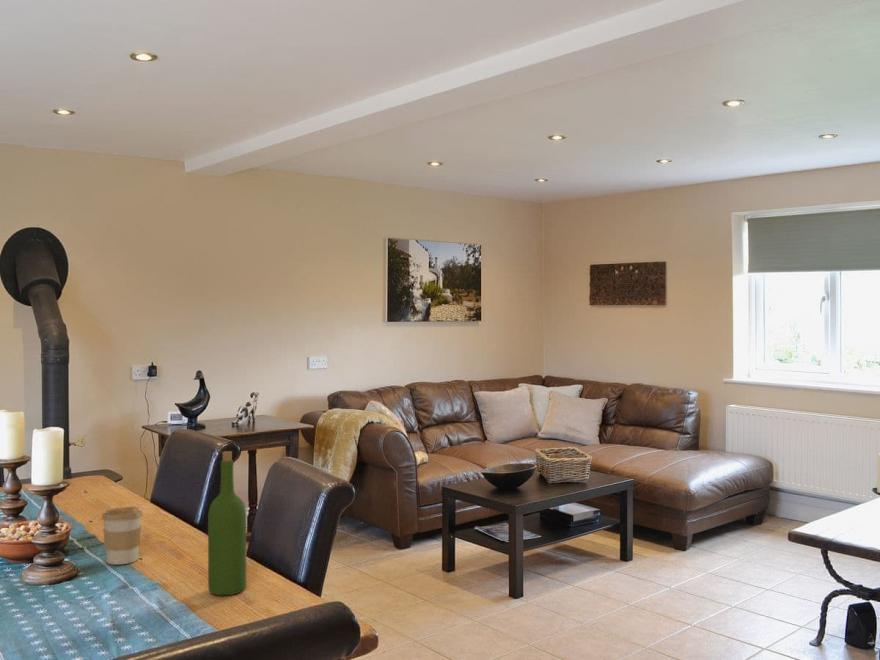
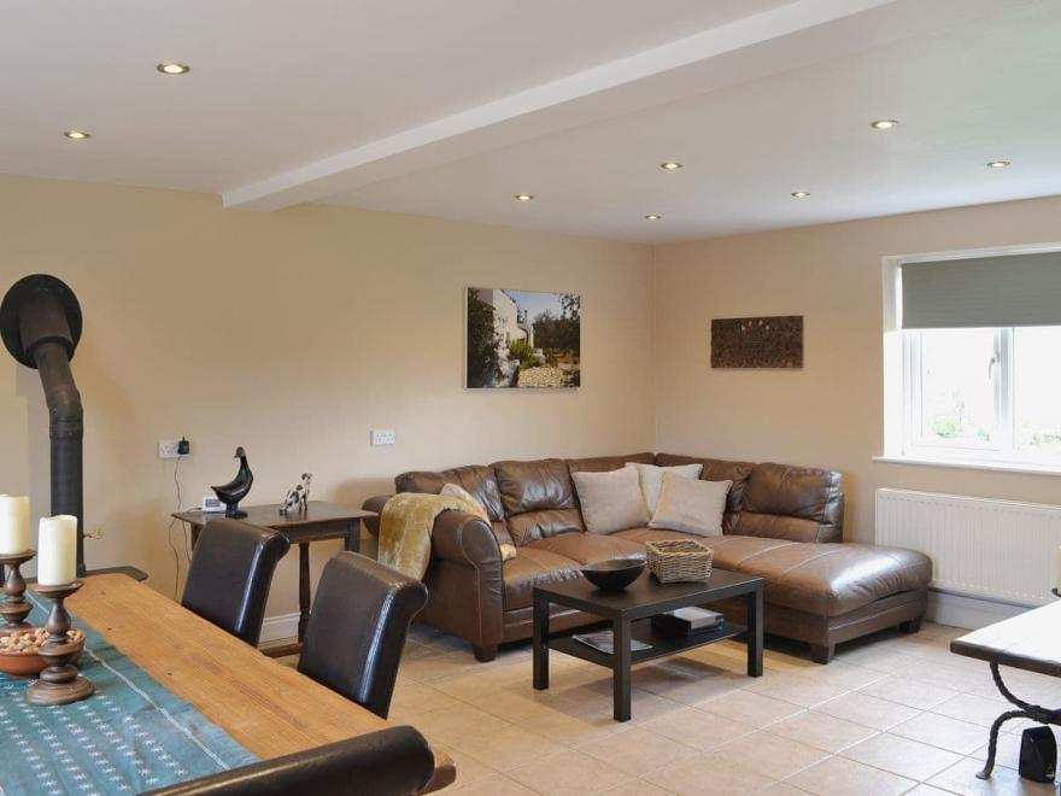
- wine bottle [207,450,247,596]
- coffee cup [100,506,144,566]
